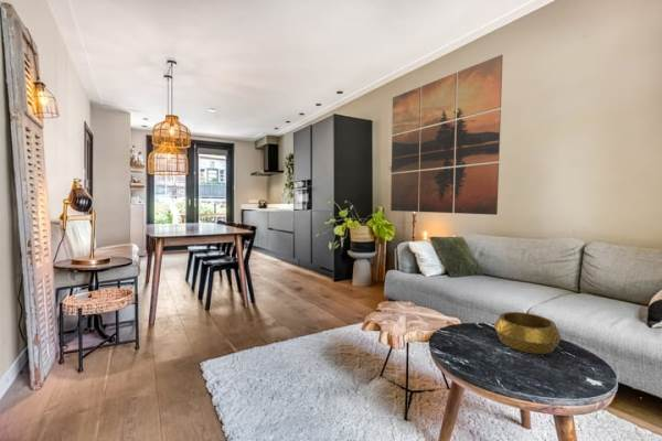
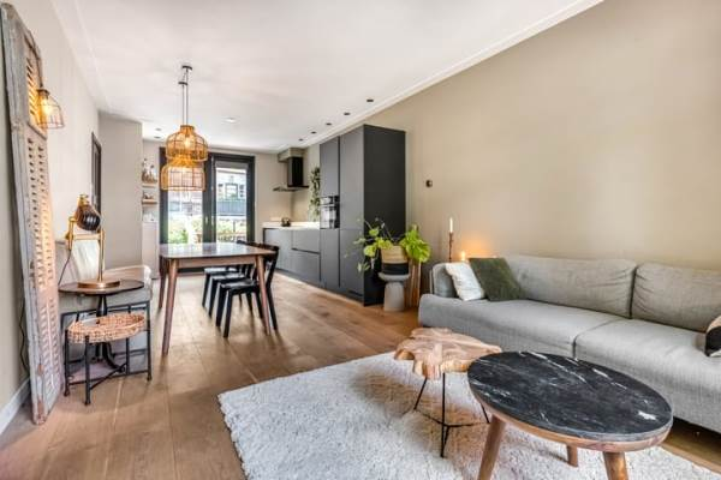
- wall art [389,54,504,216]
- decorative bowl [493,311,563,355]
